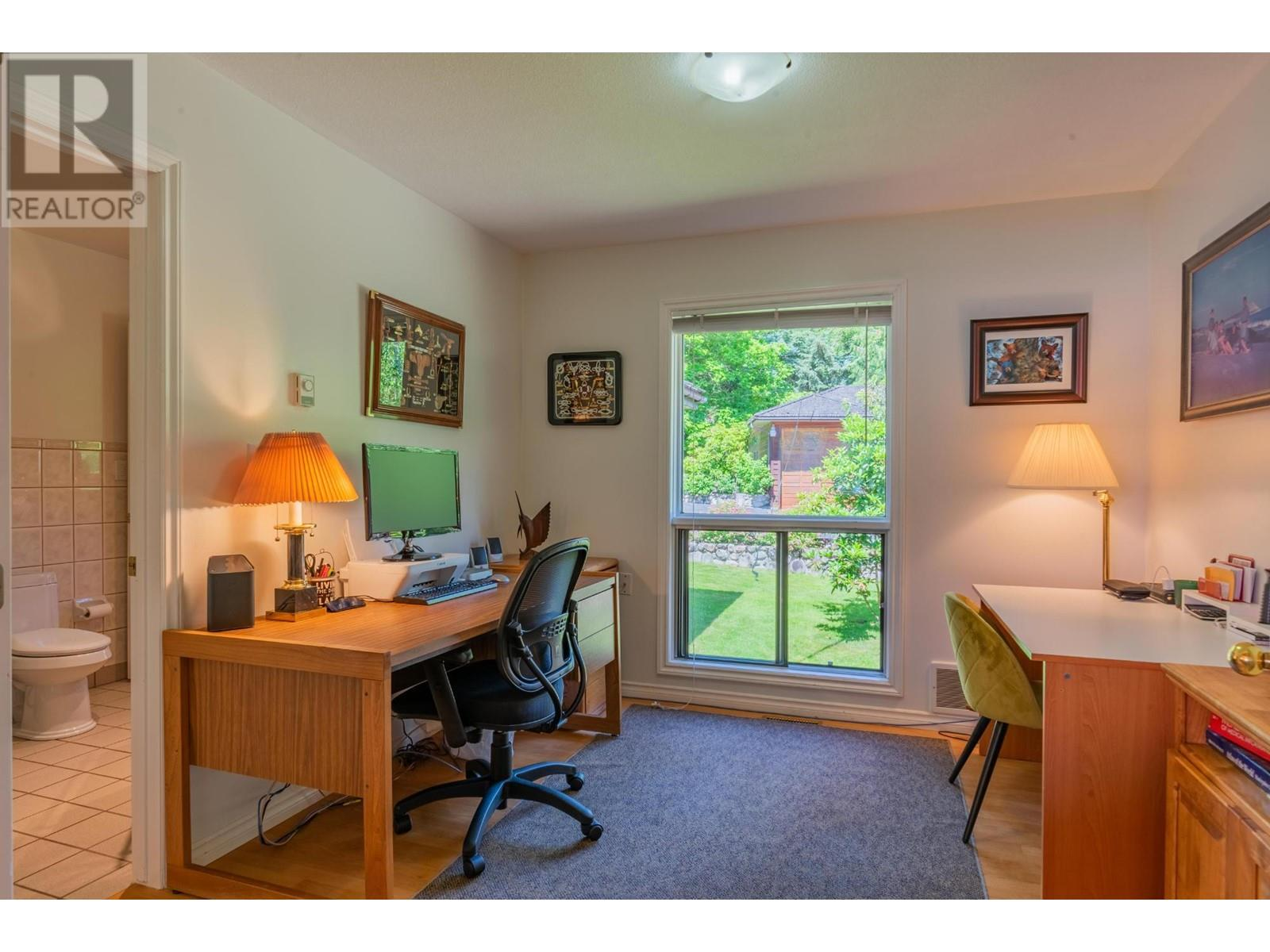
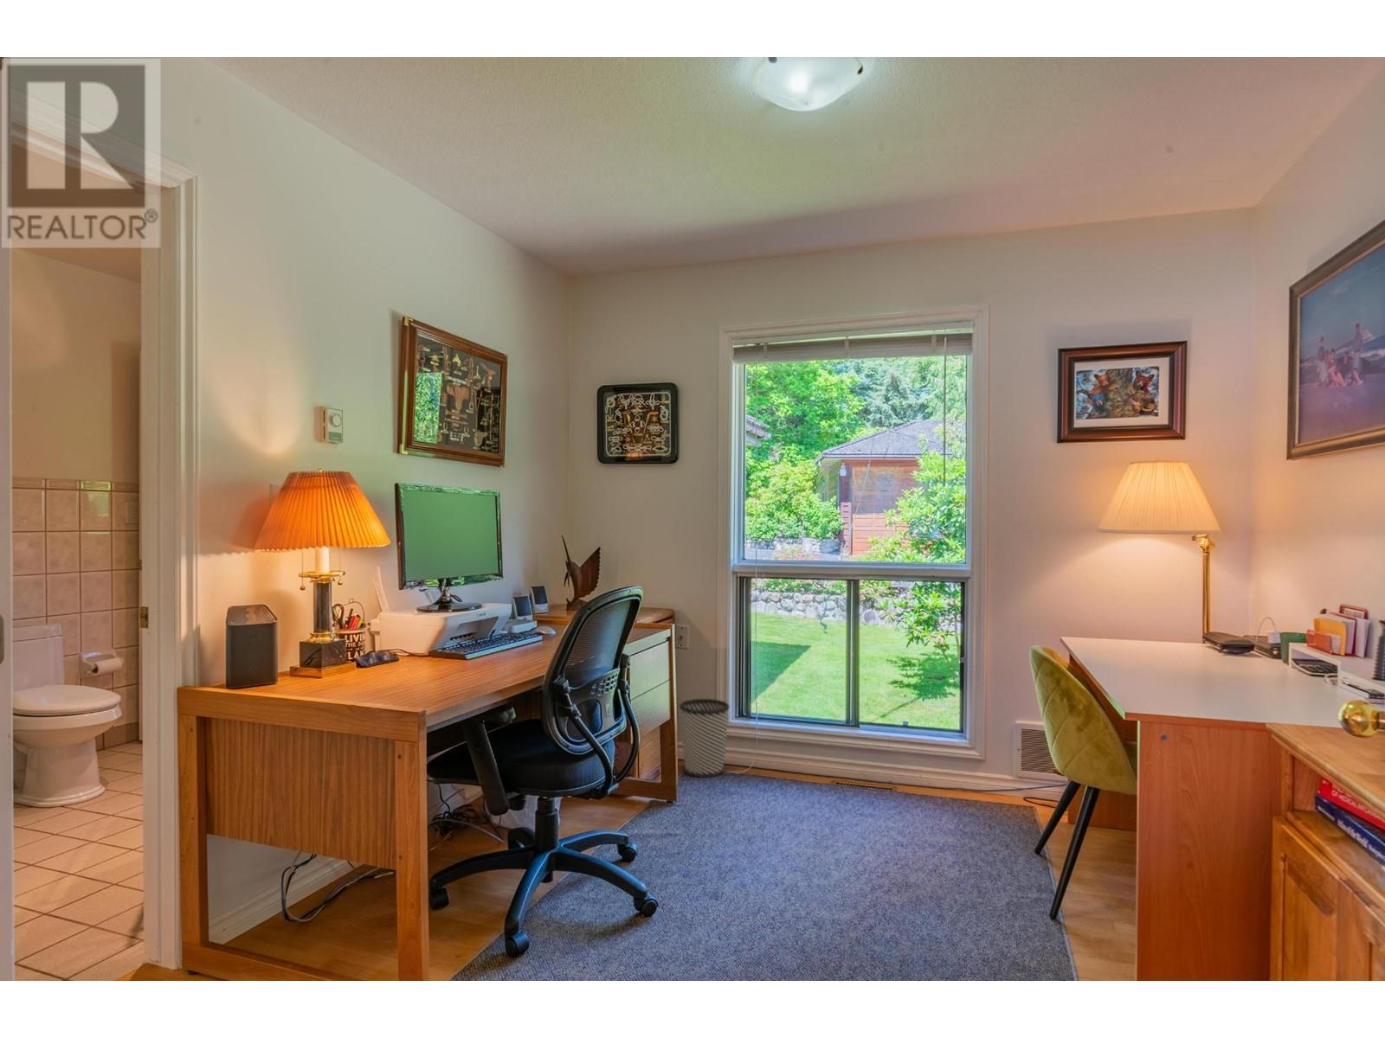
+ wastebasket [678,698,731,778]
